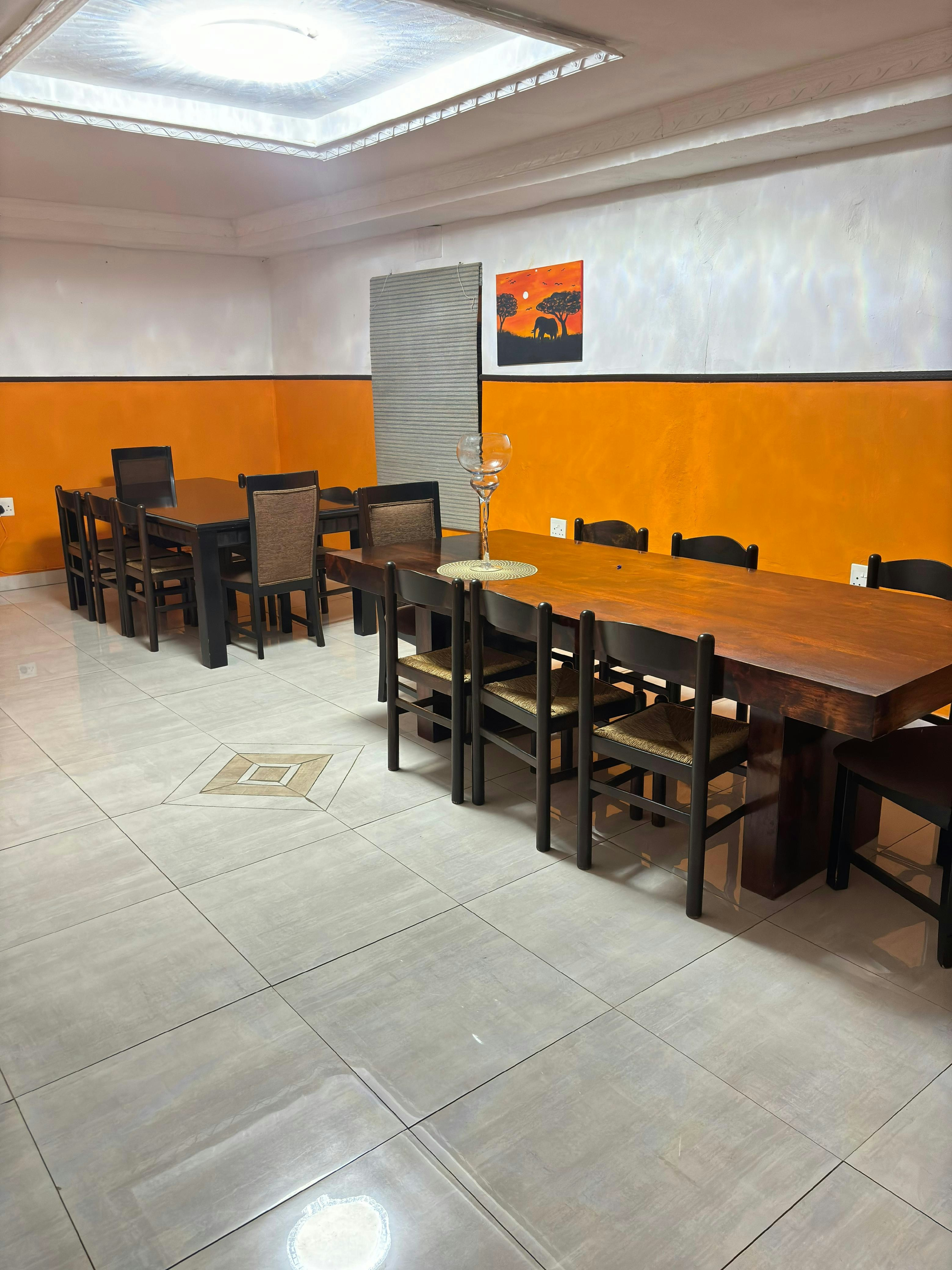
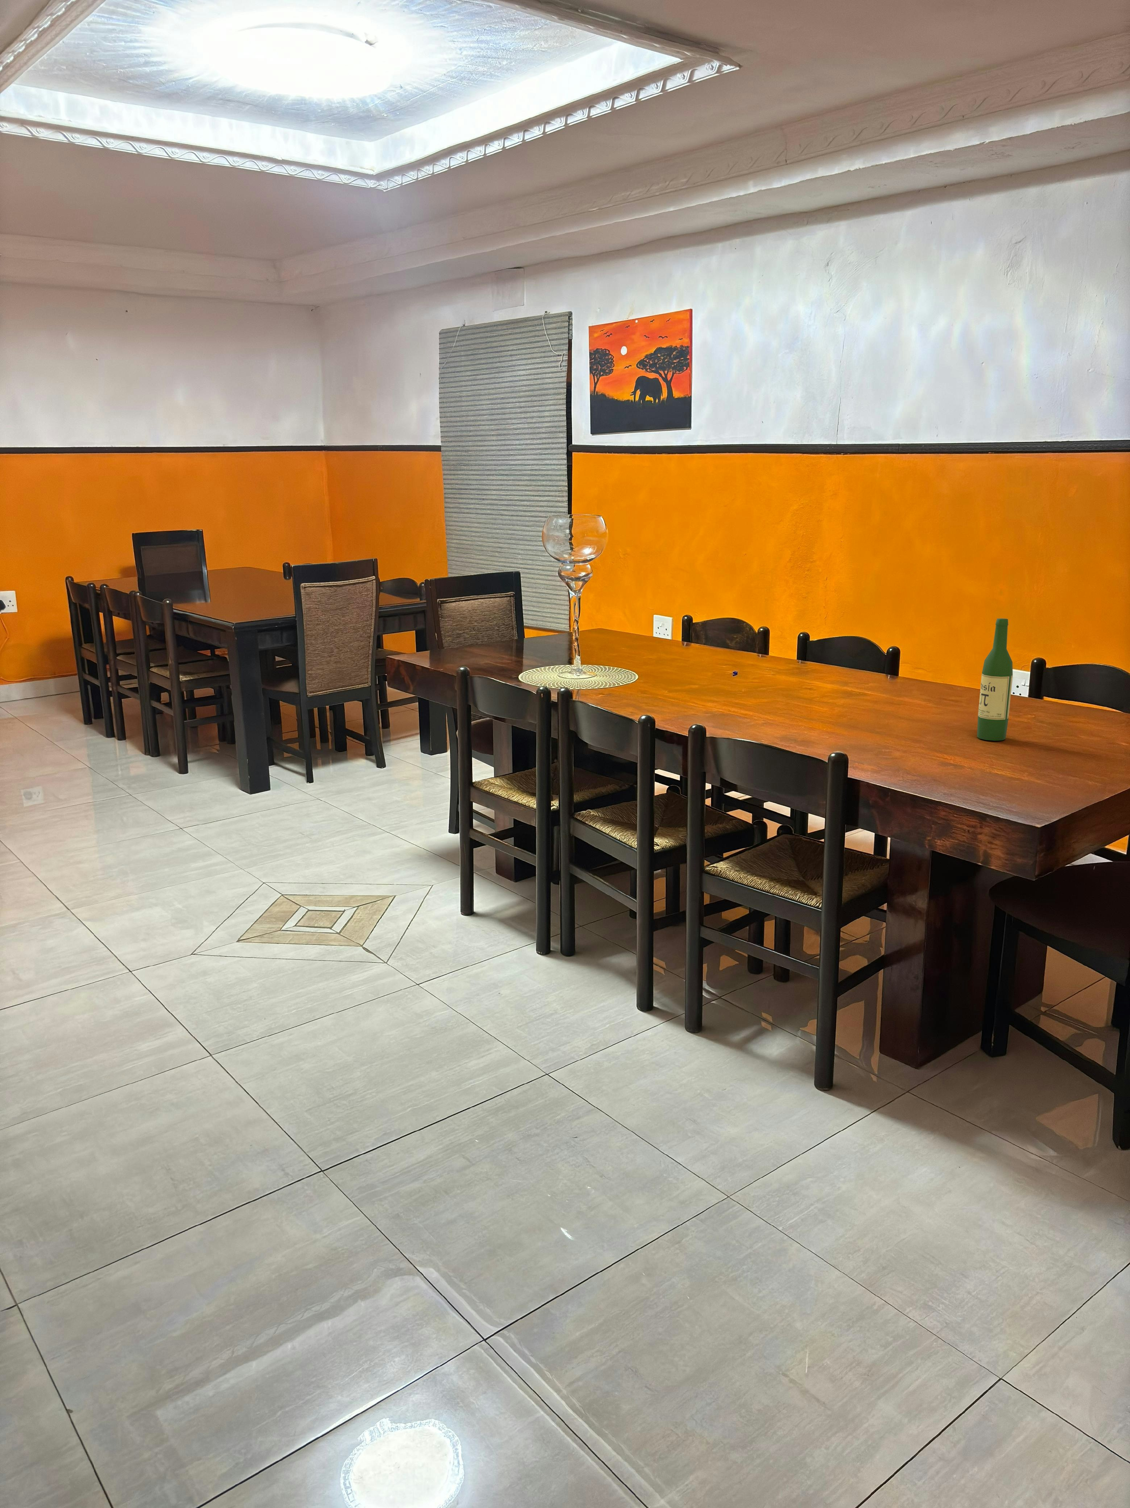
+ wine bottle [977,619,1012,741]
